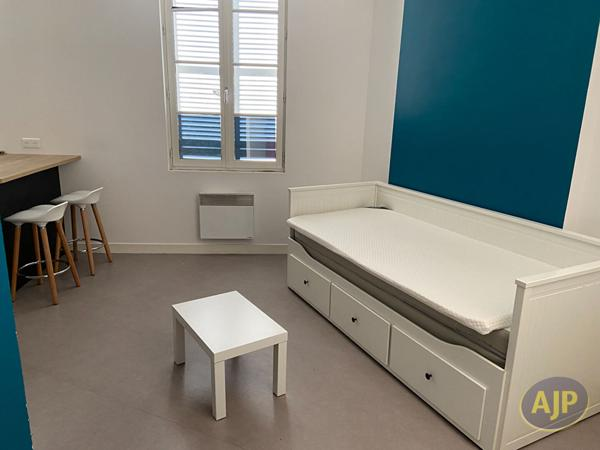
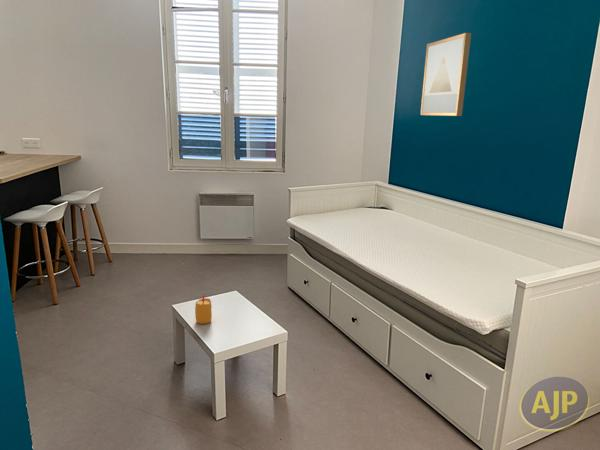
+ candle [194,294,213,325]
+ wall art [419,32,472,117]
